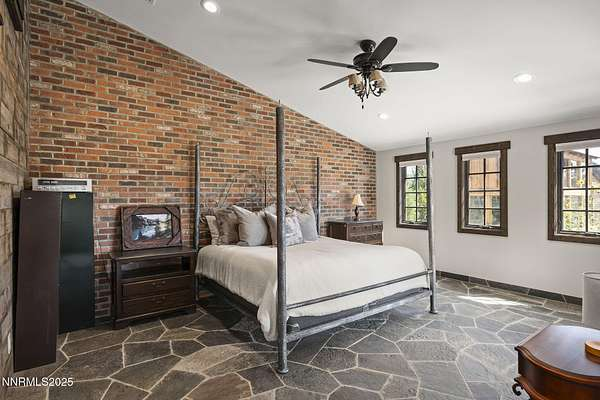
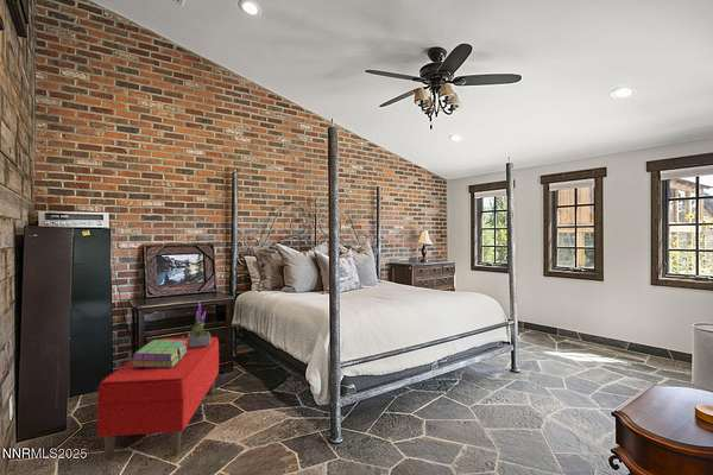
+ stack of books [132,338,188,367]
+ bench [96,336,220,462]
+ potted plant [187,300,212,349]
